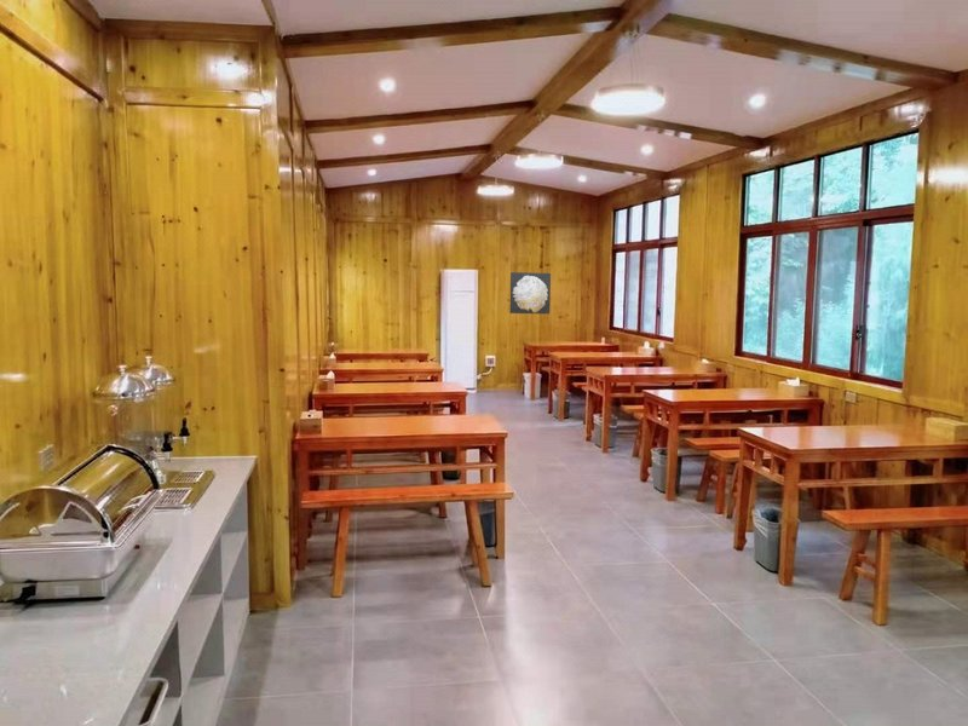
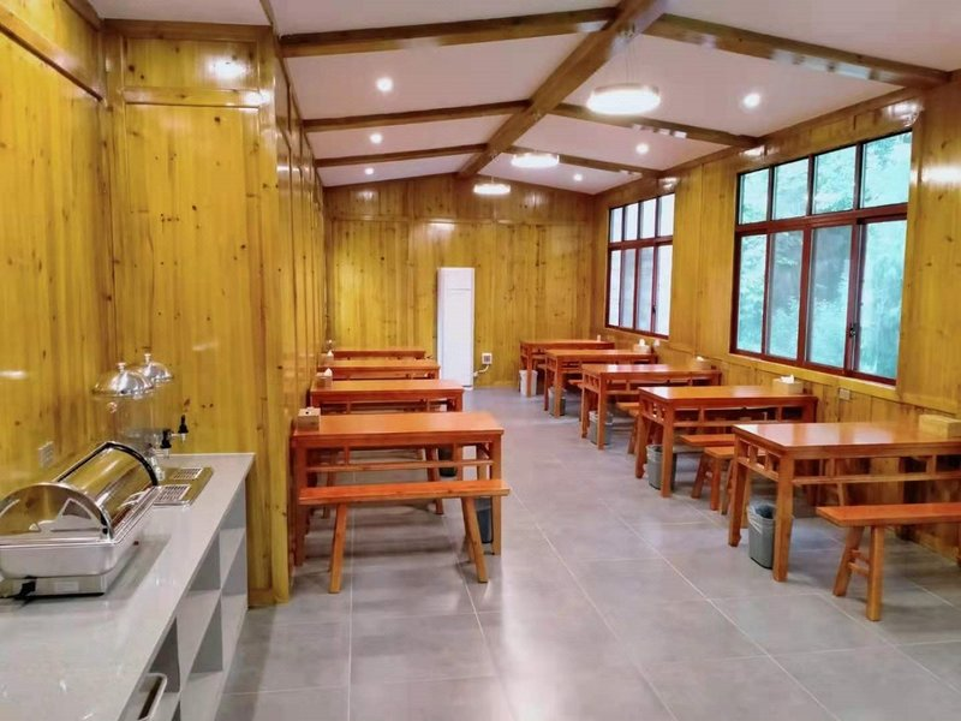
- wall art [509,271,552,315]
